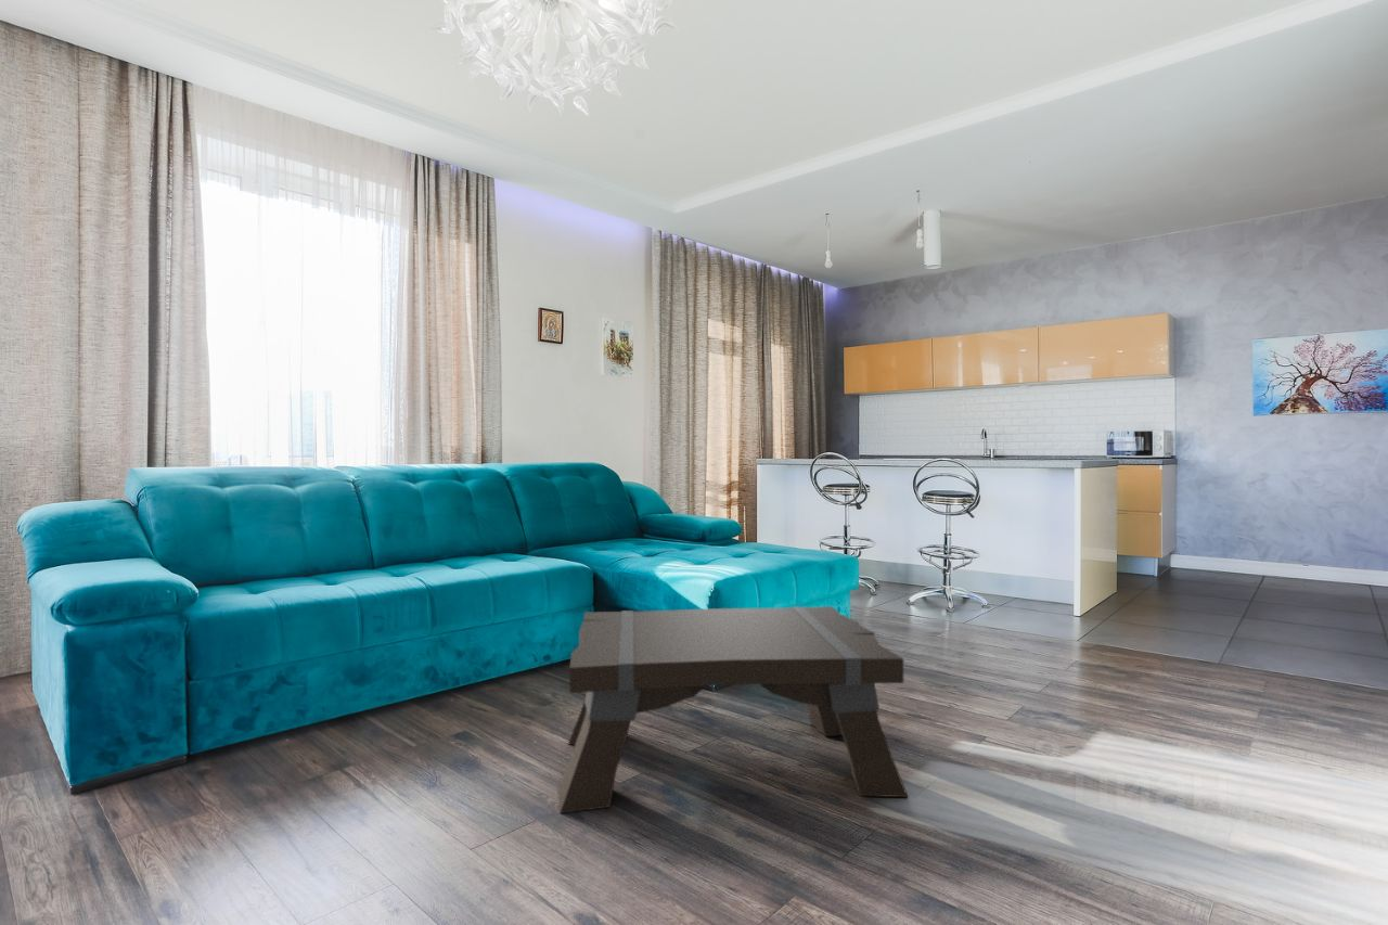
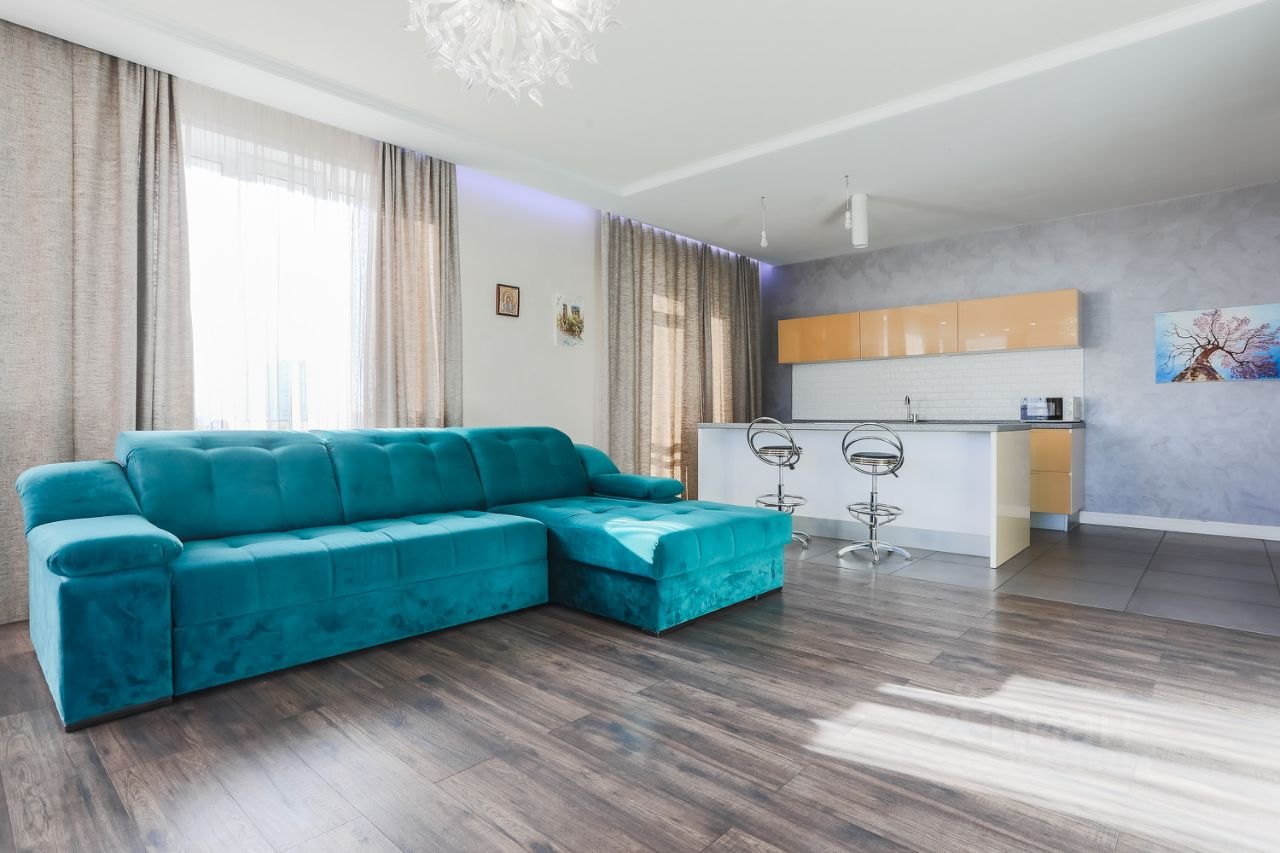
- coffee table [556,605,909,814]
